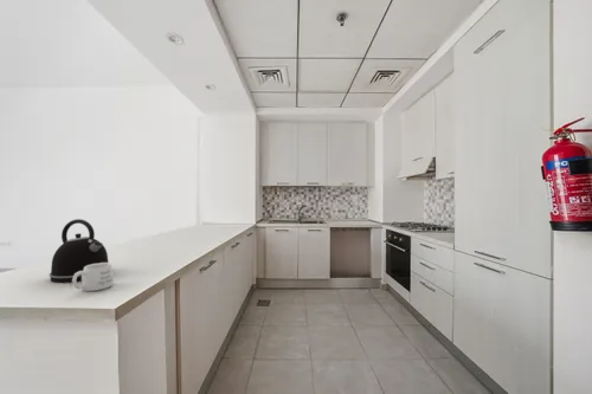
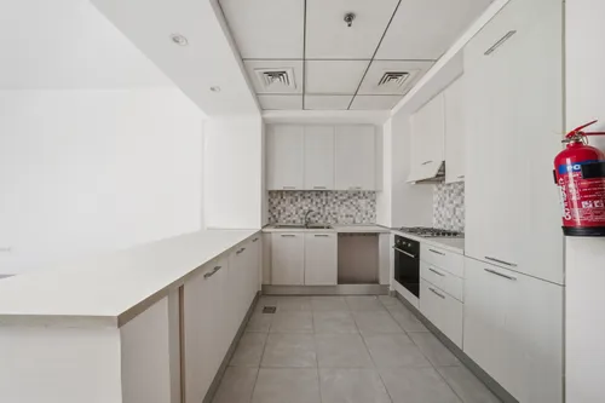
- mug [71,261,115,292]
- kettle [49,218,109,284]
